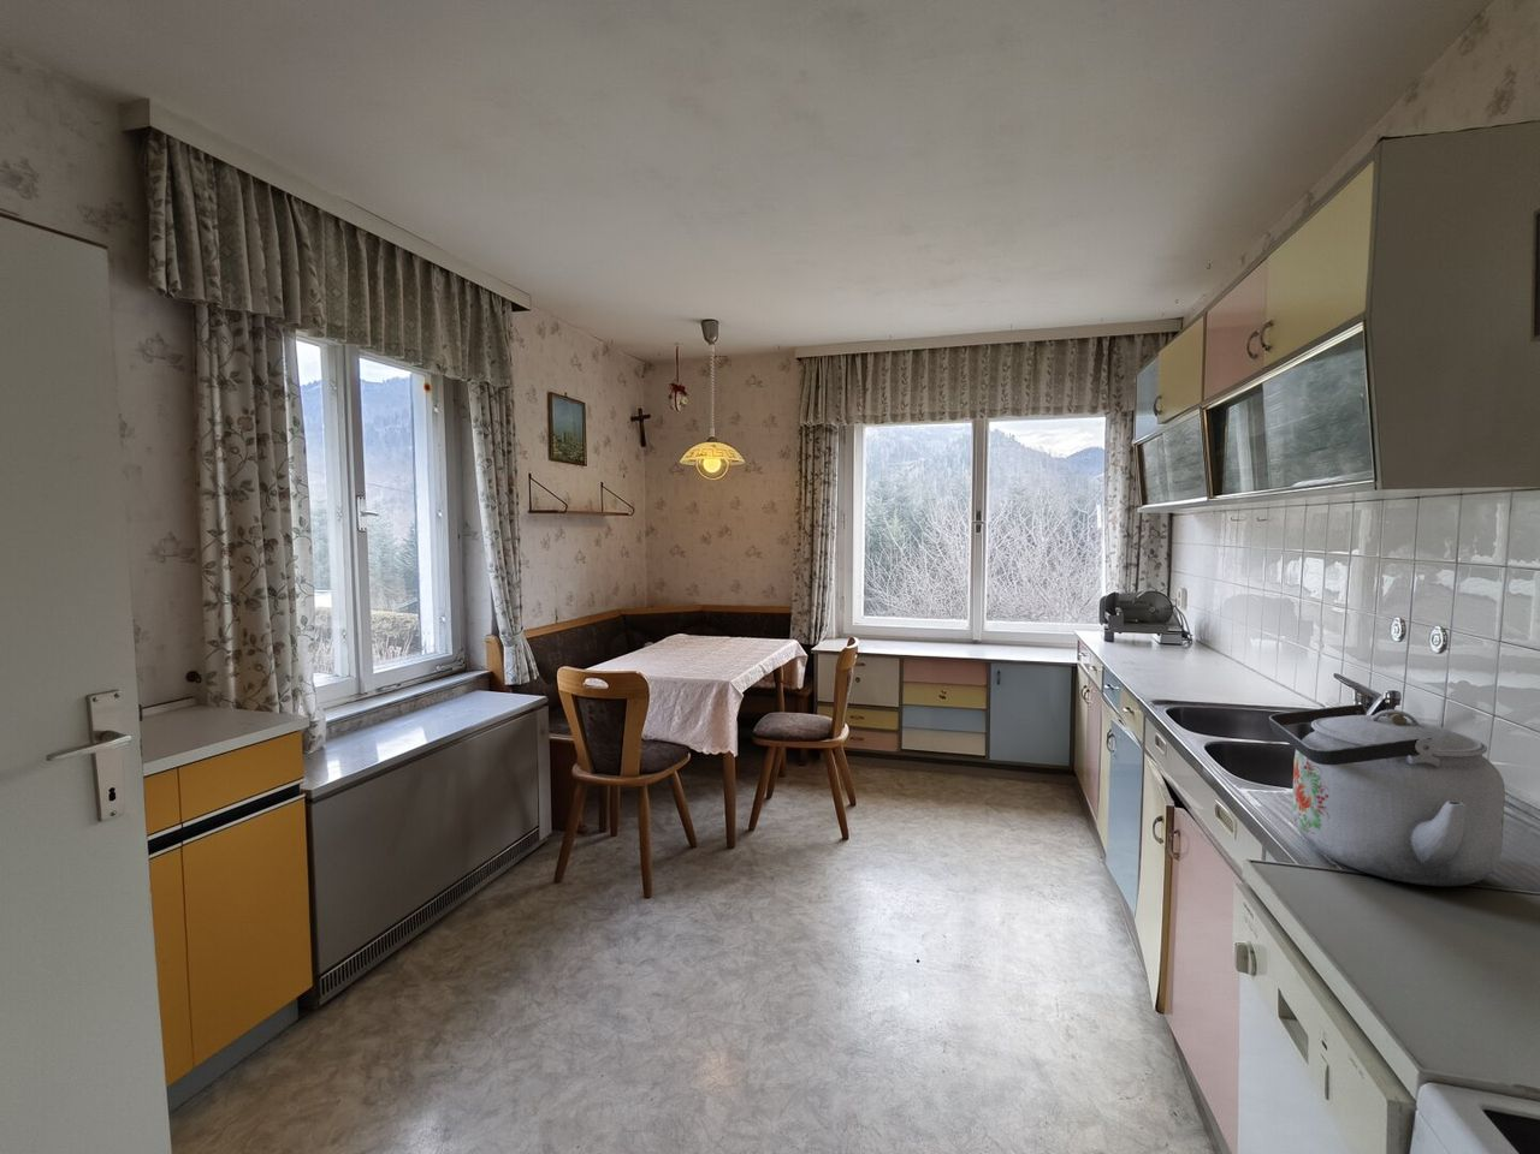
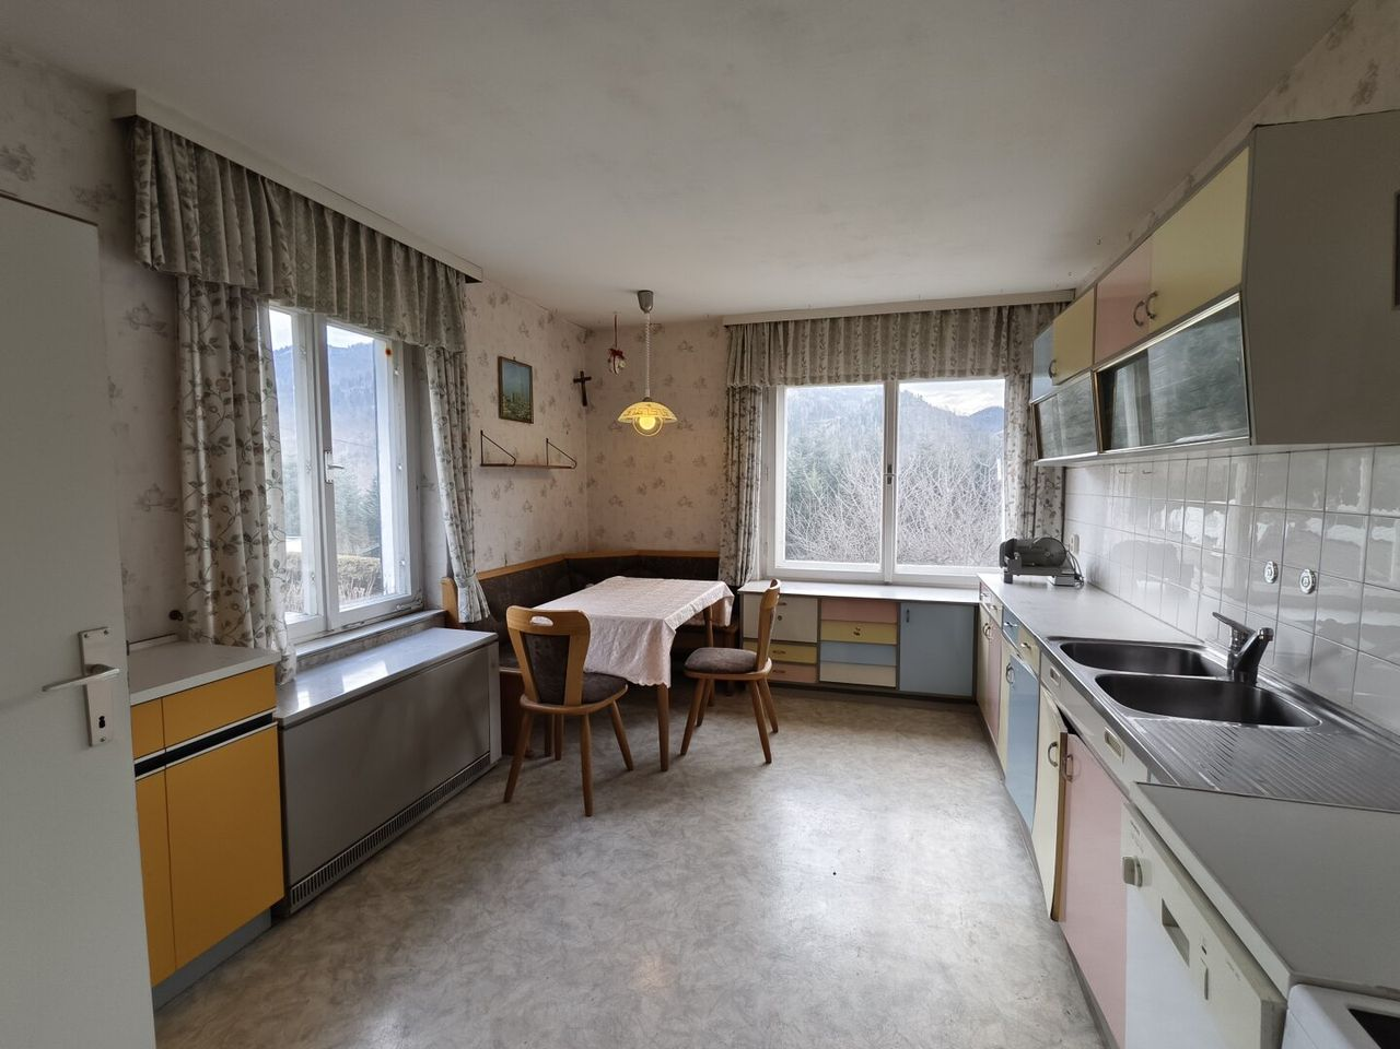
- kettle [1268,703,1506,887]
